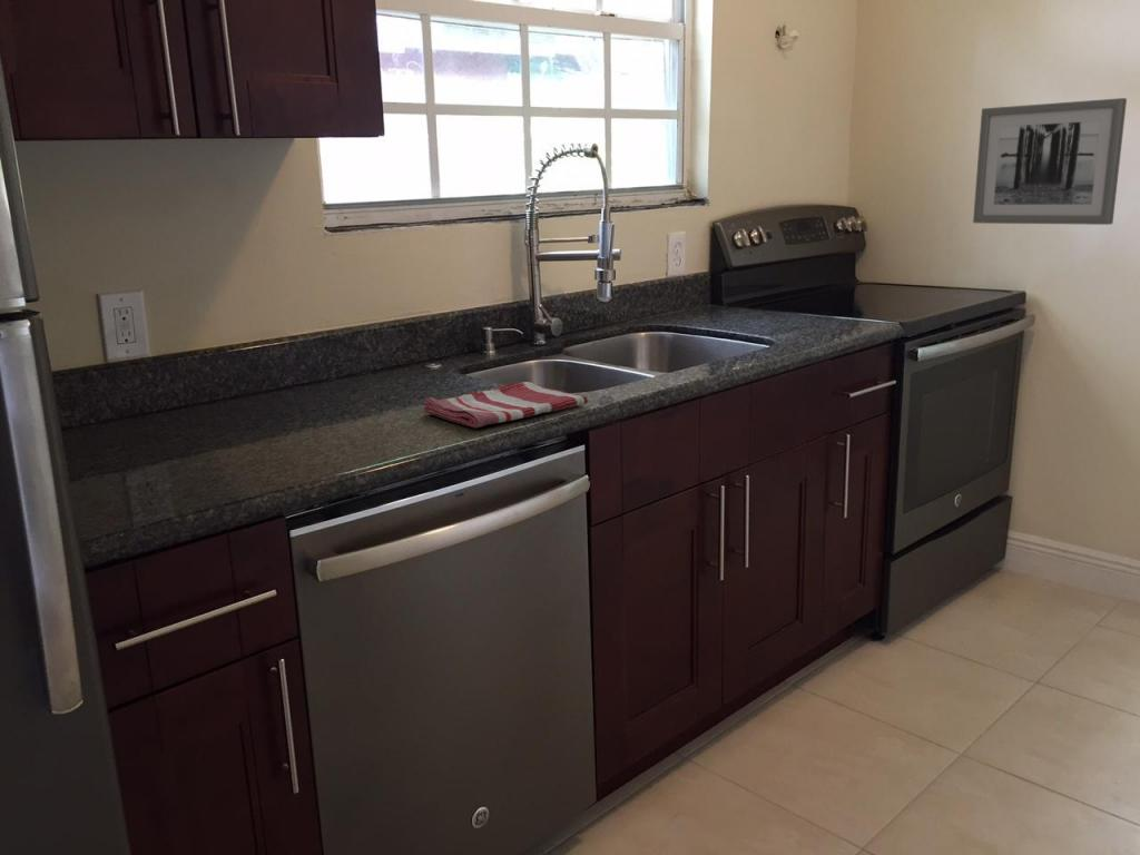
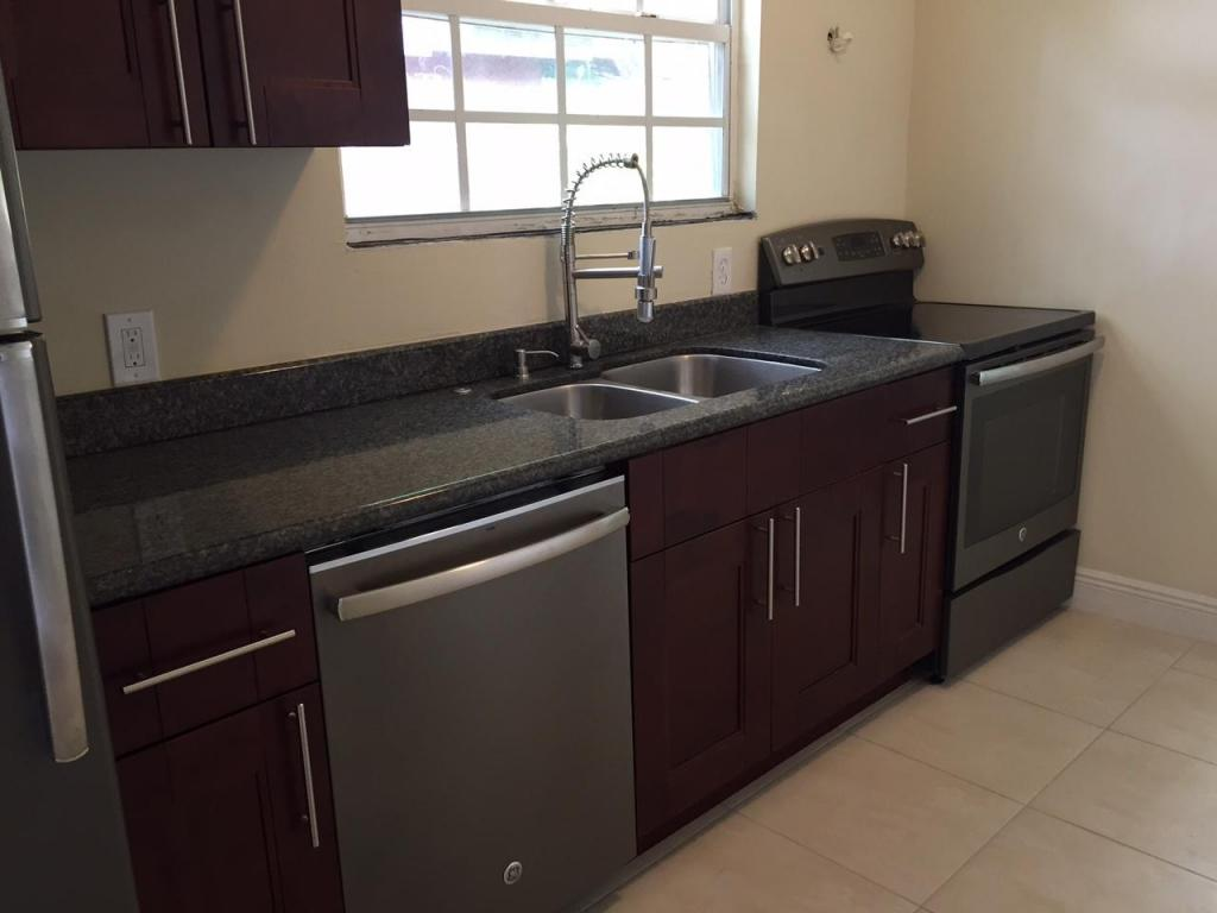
- wall art [972,97,1128,226]
- dish towel [423,381,589,429]
